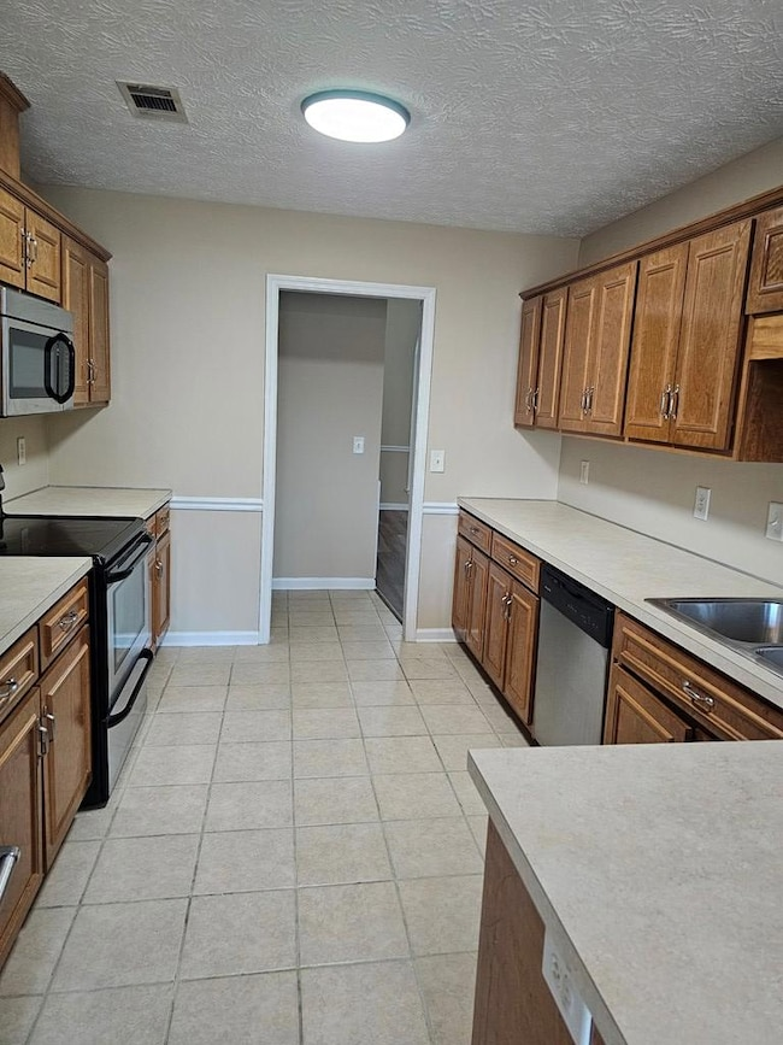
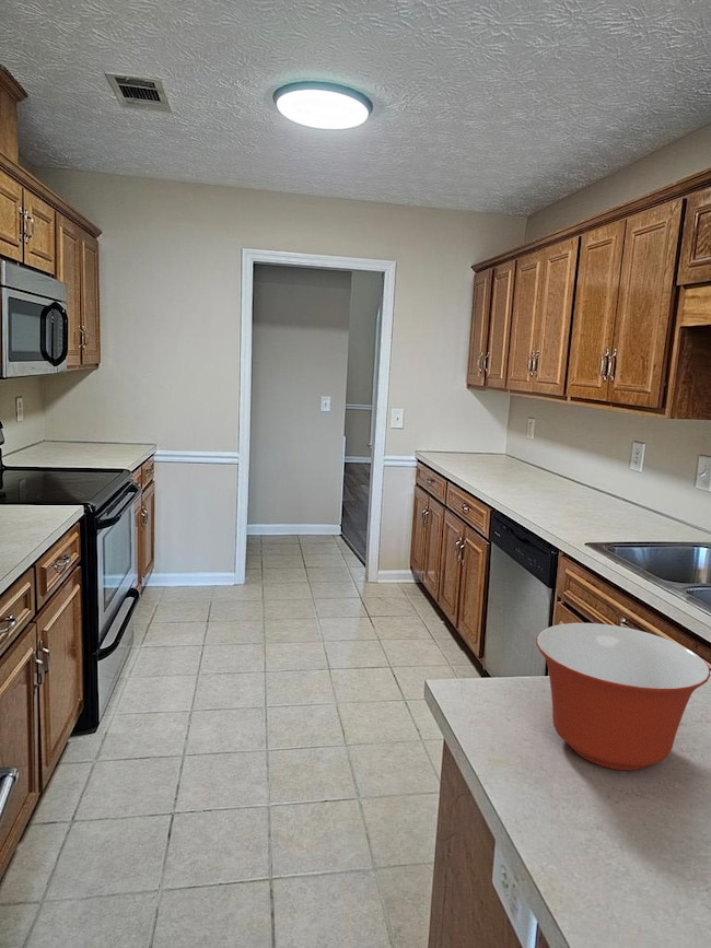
+ mixing bowl [535,622,711,771]
